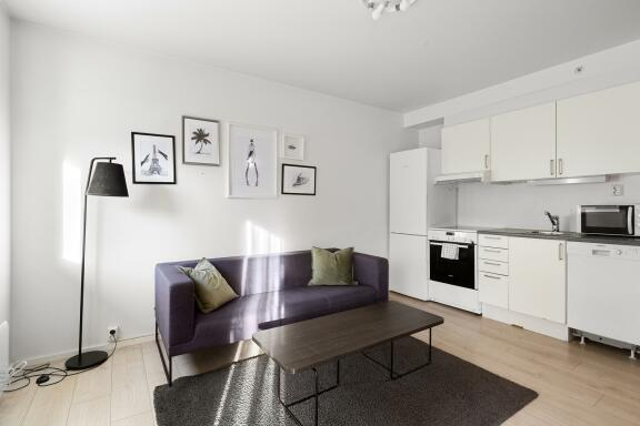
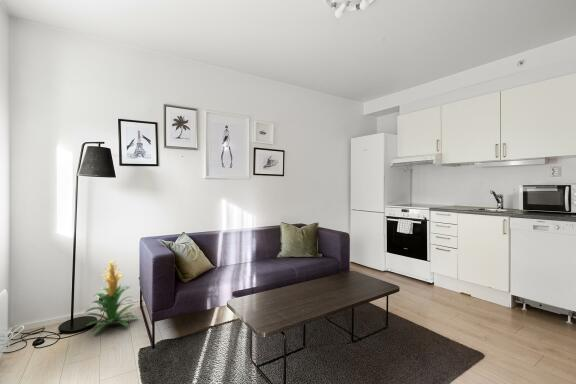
+ indoor plant [84,258,140,334]
